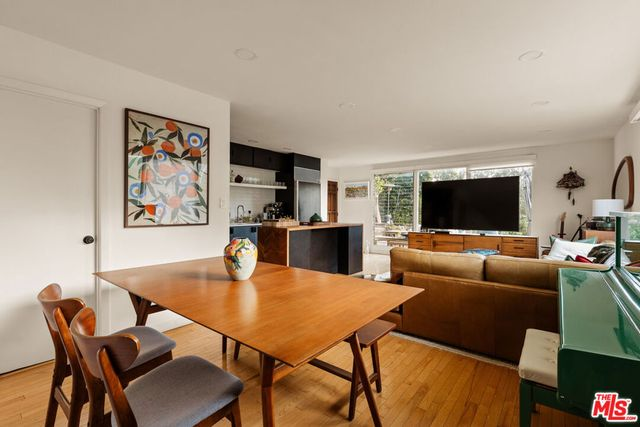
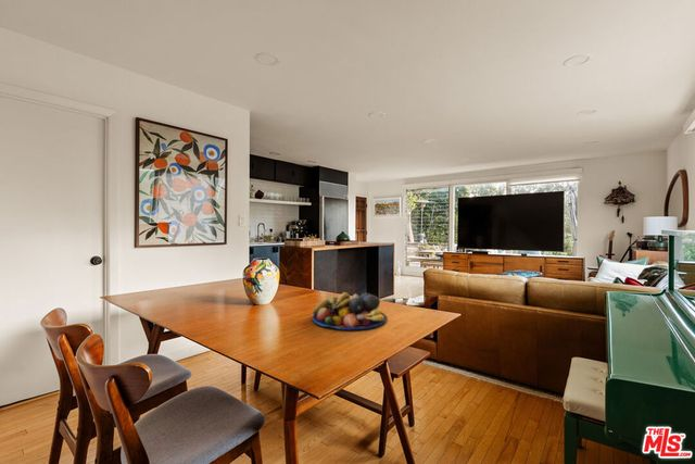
+ fruit bowl [311,291,389,331]
